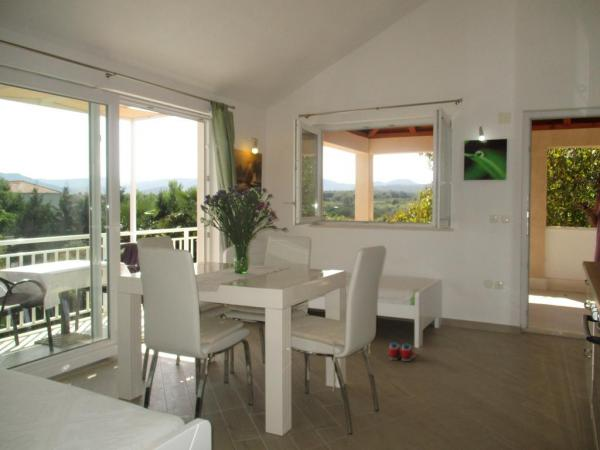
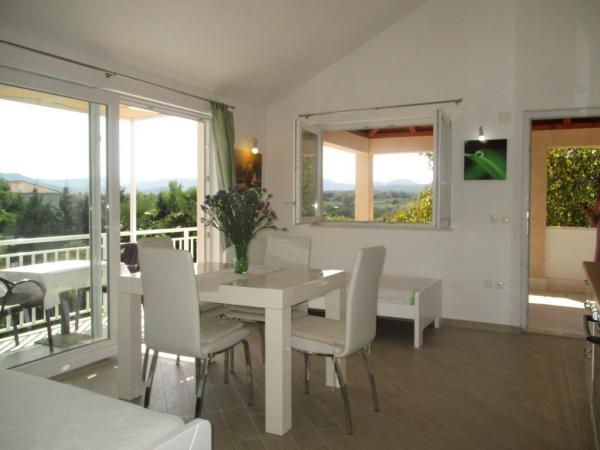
- shoe [388,342,416,362]
